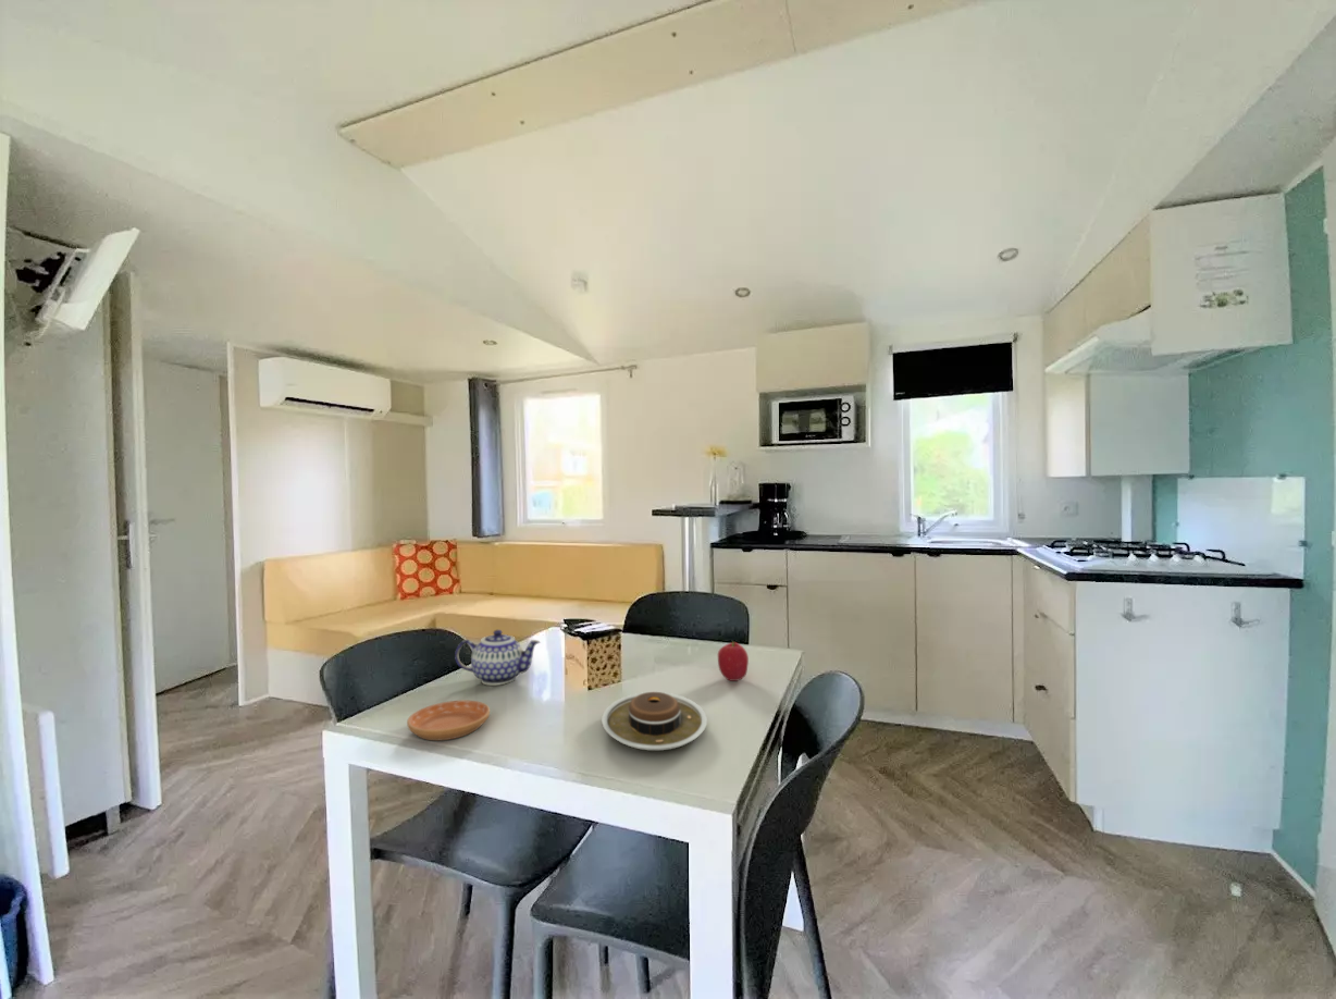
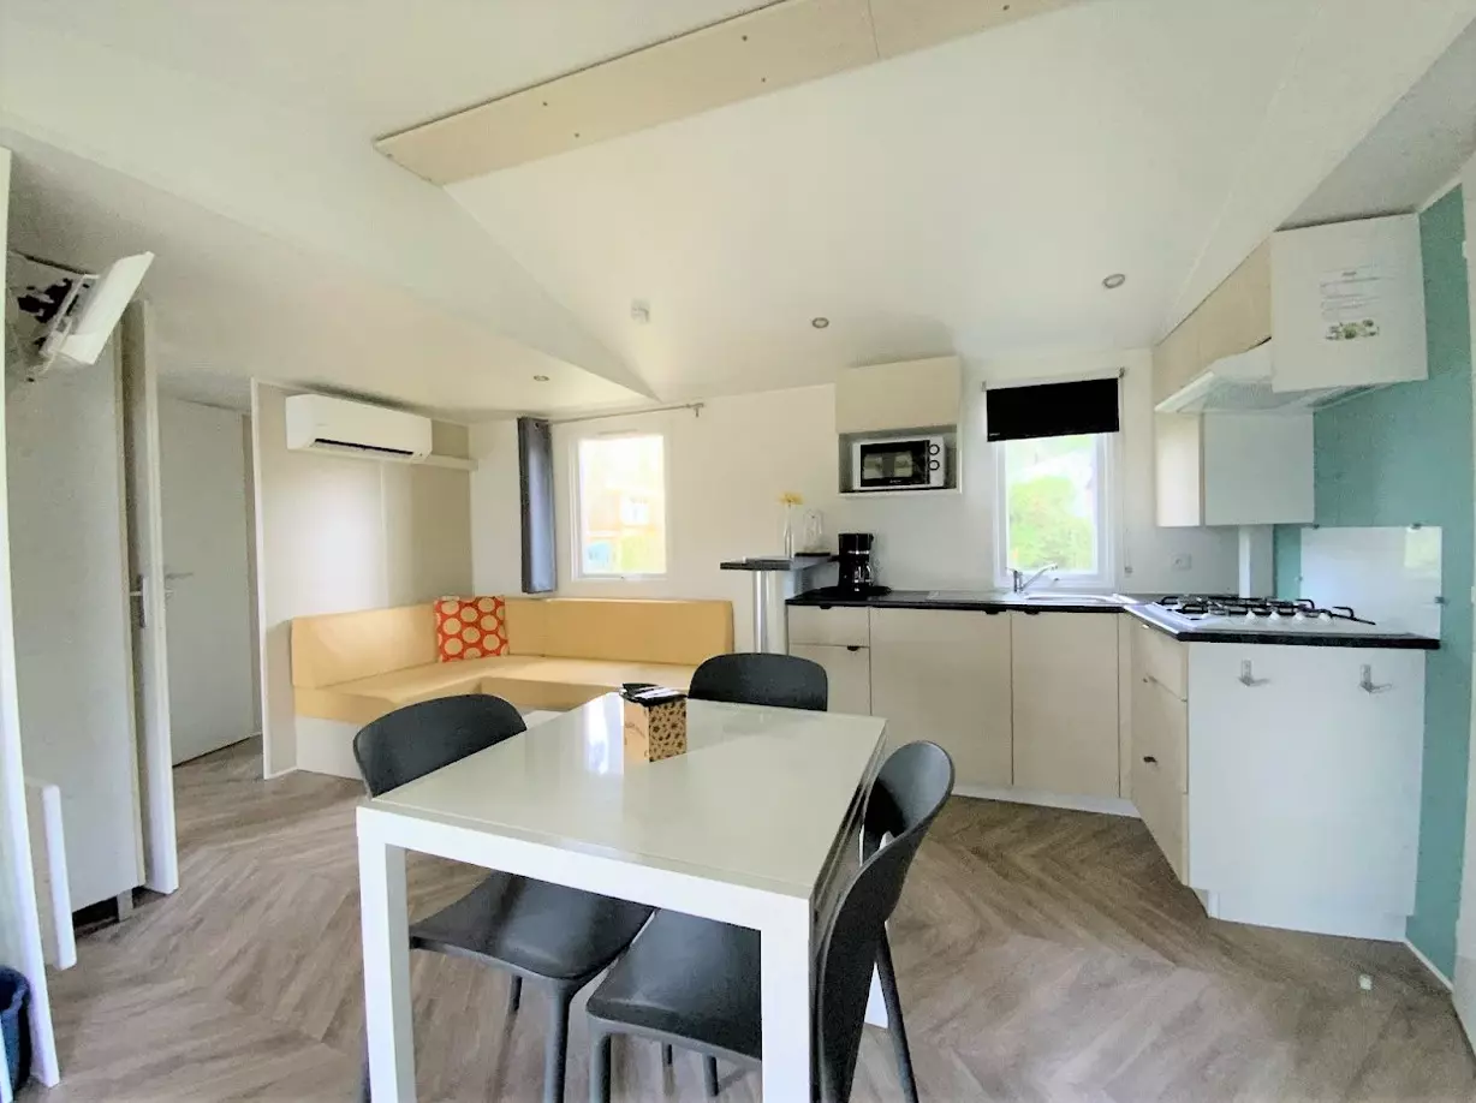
- fruit [717,640,750,682]
- teapot [454,629,542,687]
- plate [601,691,708,752]
- saucer [406,700,491,741]
